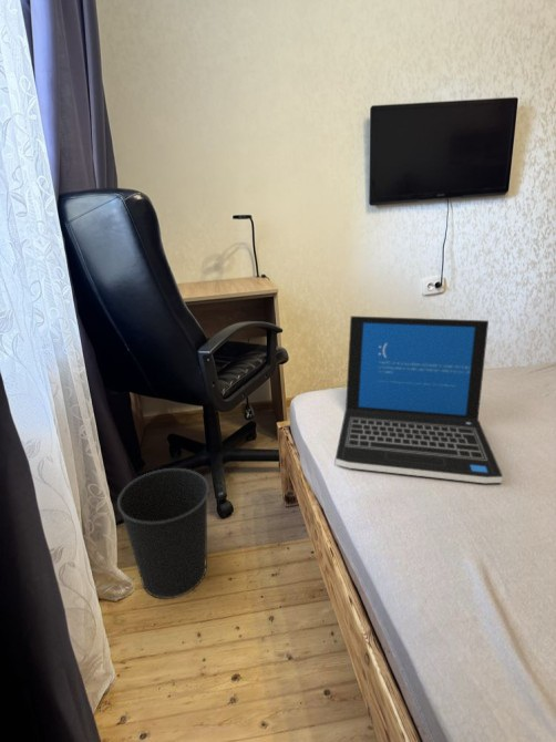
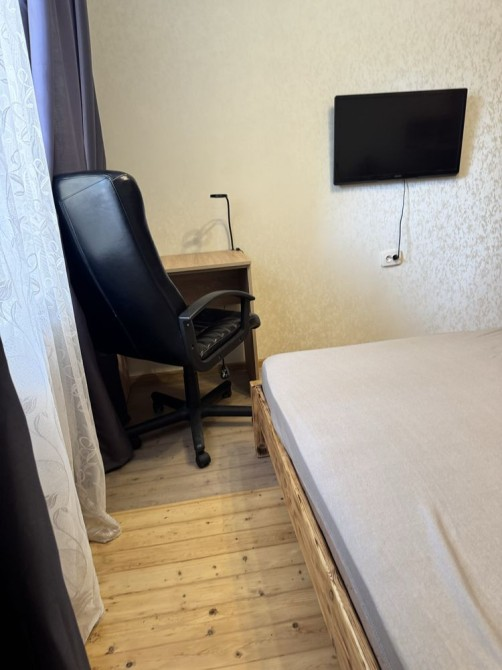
- wastebasket [116,467,210,600]
- laptop [334,315,504,484]
